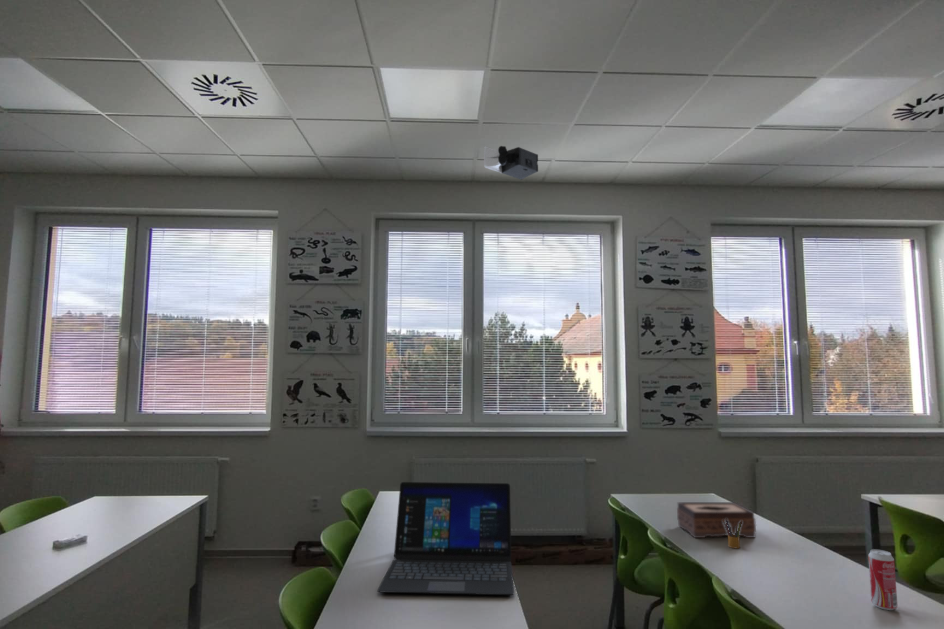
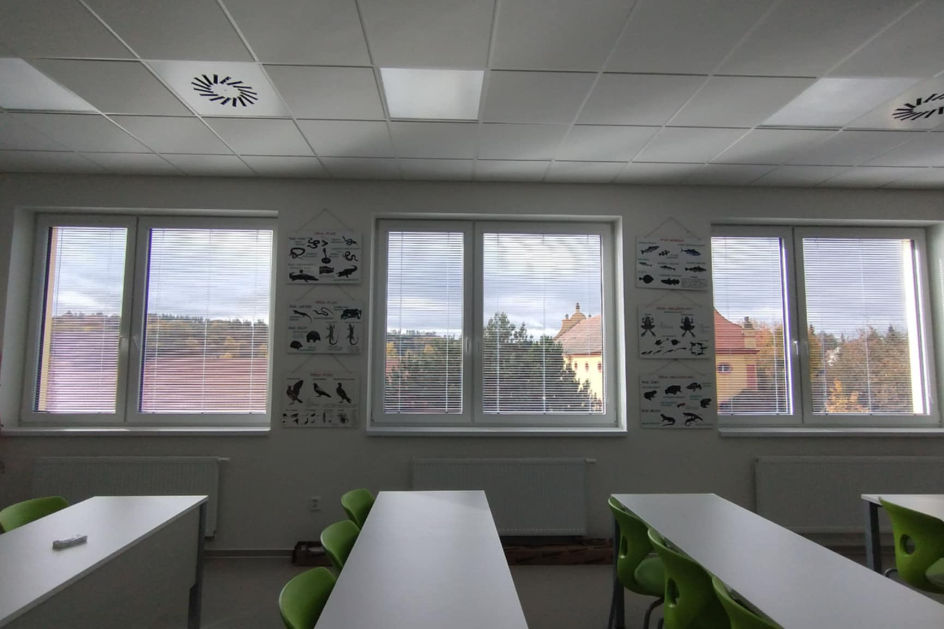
- beverage can [867,548,899,611]
- pencil box [723,519,742,549]
- laptop [376,481,515,596]
- projector [483,145,539,181]
- tissue box [676,501,757,539]
